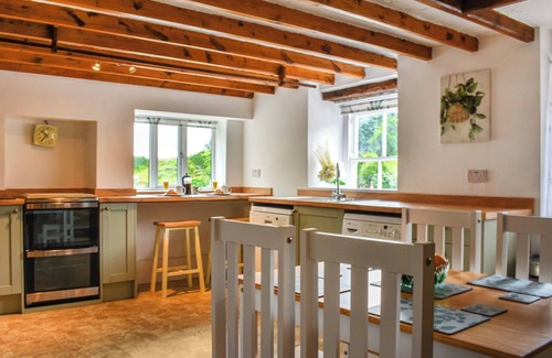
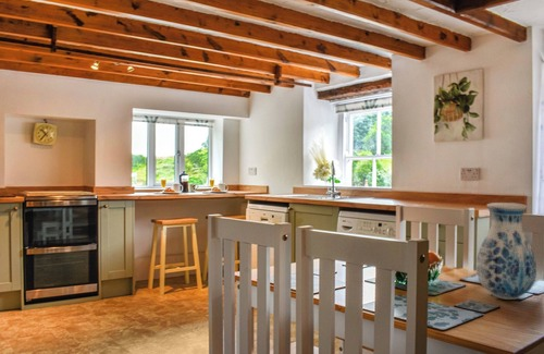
+ vase [475,202,537,301]
